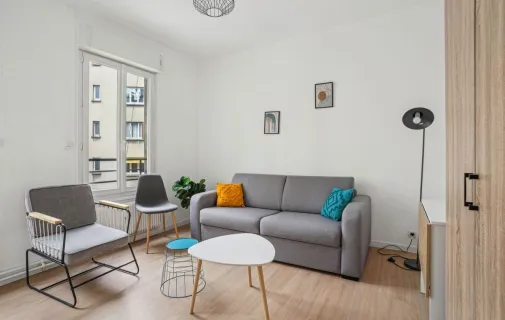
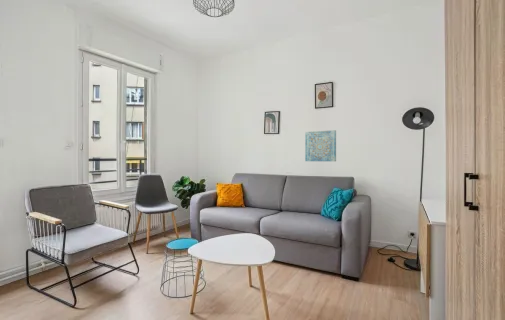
+ wall art [304,129,337,162]
